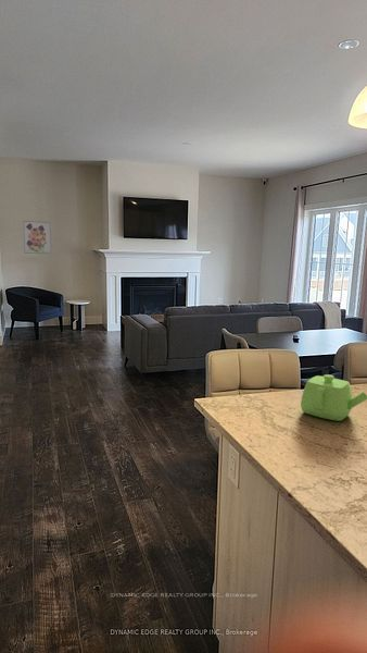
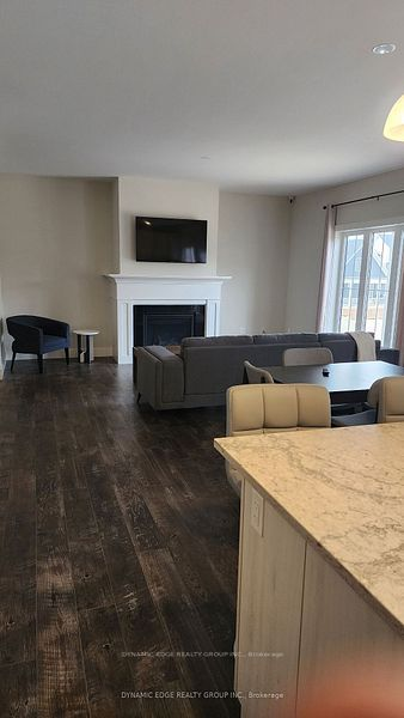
- teapot [300,373,367,422]
- wall art [22,220,53,255]
